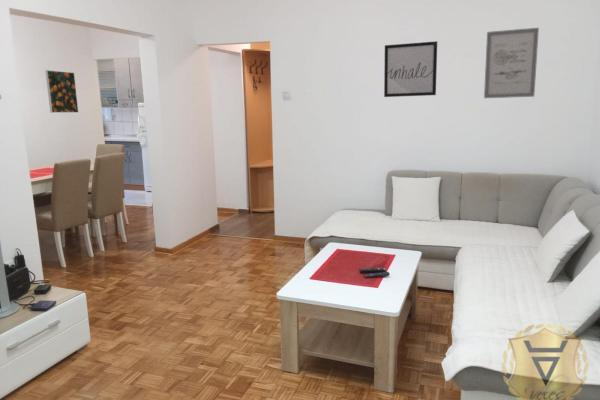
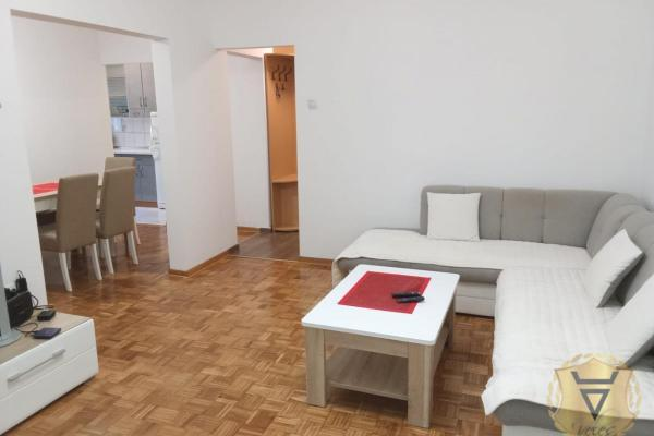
- wall art [383,40,438,98]
- wall art [483,27,540,99]
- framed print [44,69,79,114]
